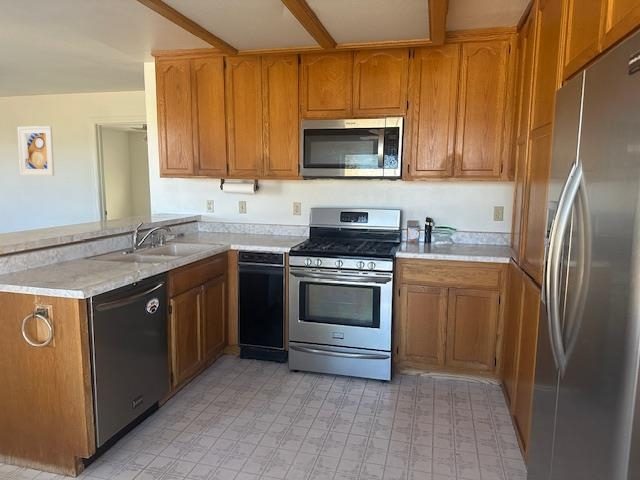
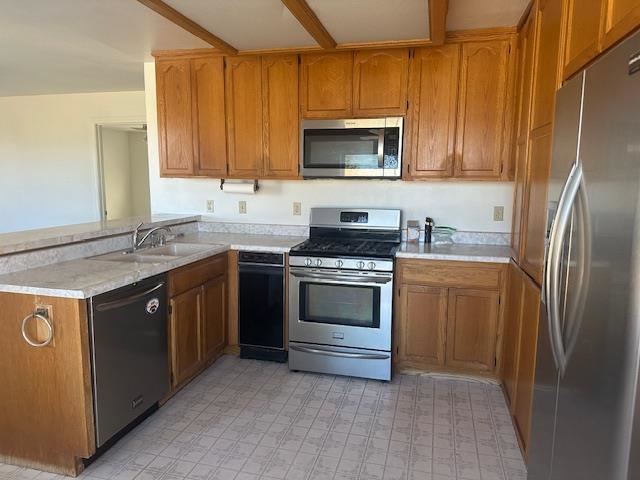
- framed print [17,125,55,176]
